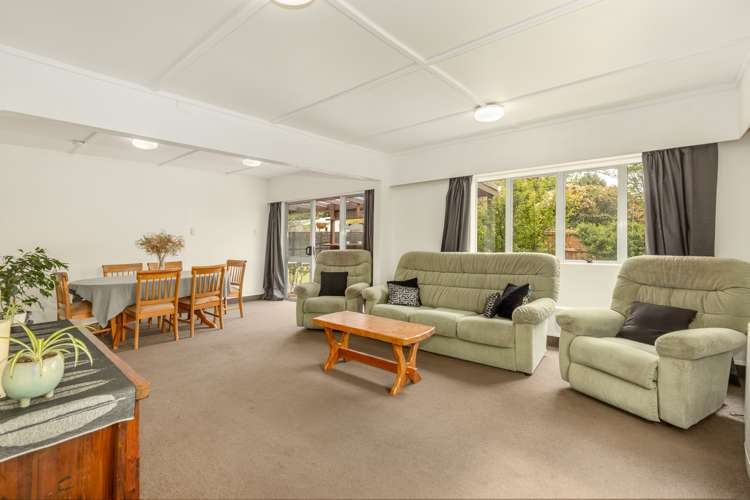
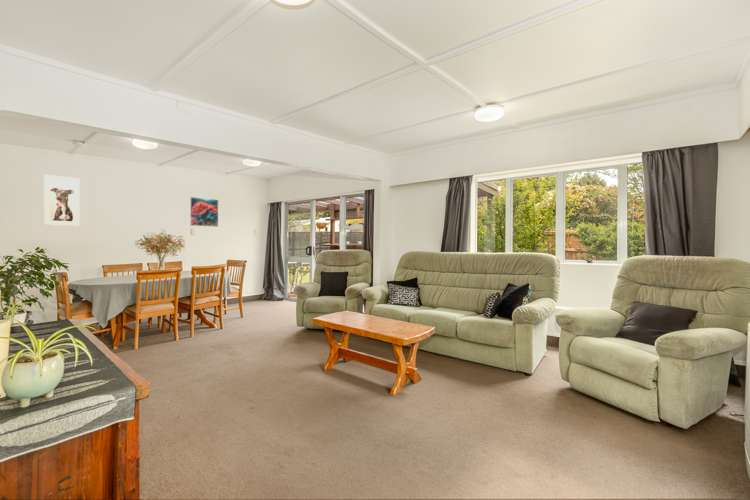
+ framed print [43,174,81,227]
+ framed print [189,196,220,228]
